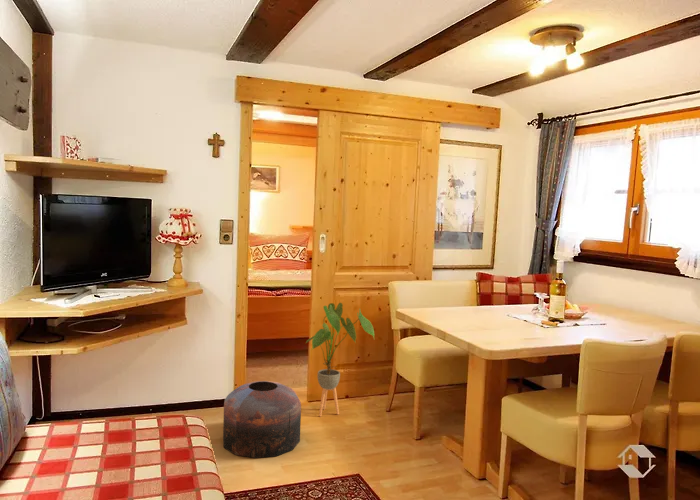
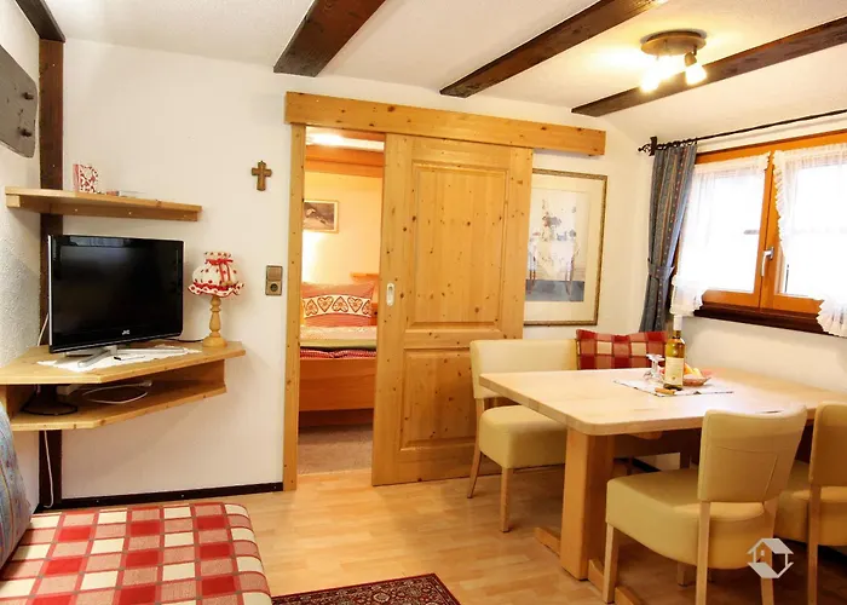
- house plant [305,302,375,417]
- pouf [222,380,302,459]
